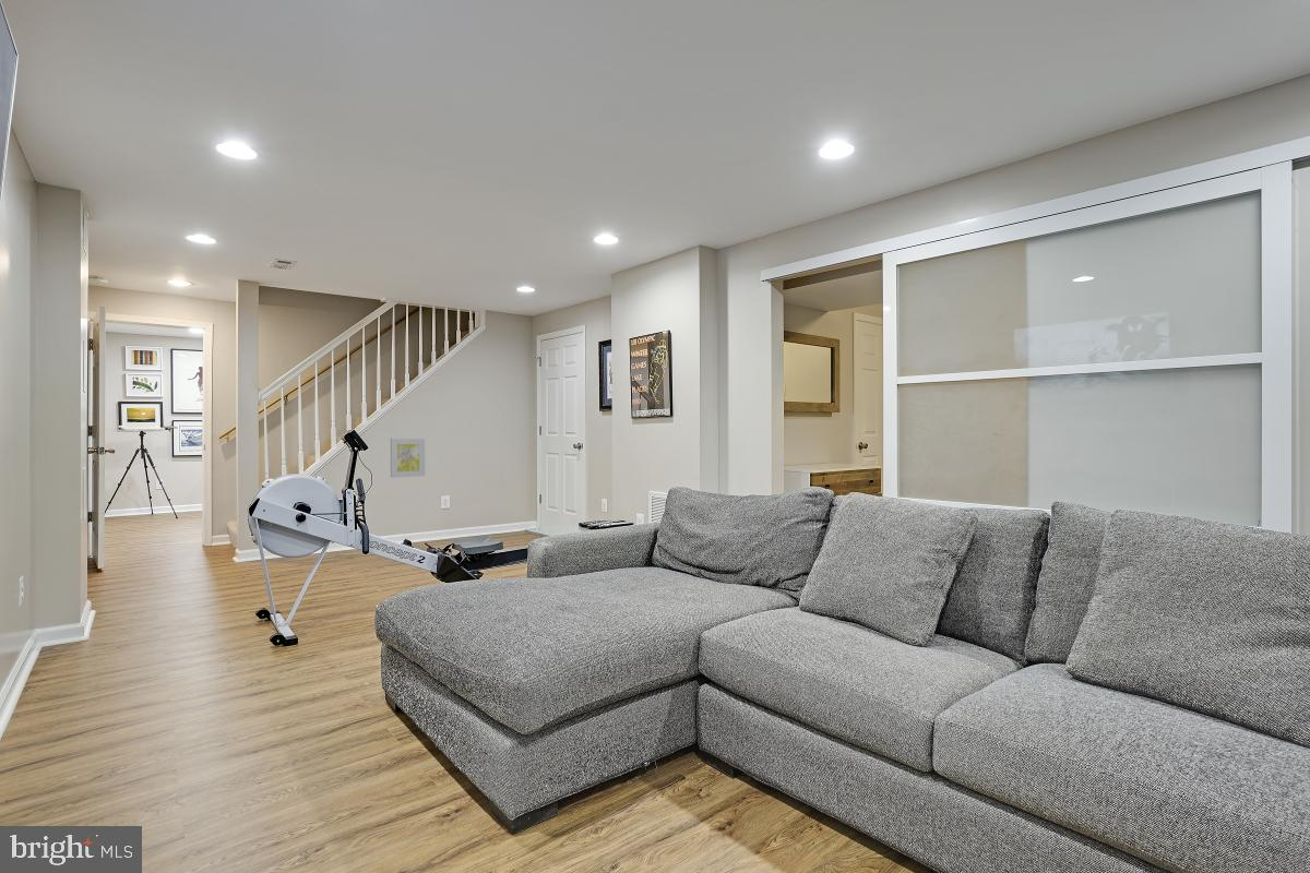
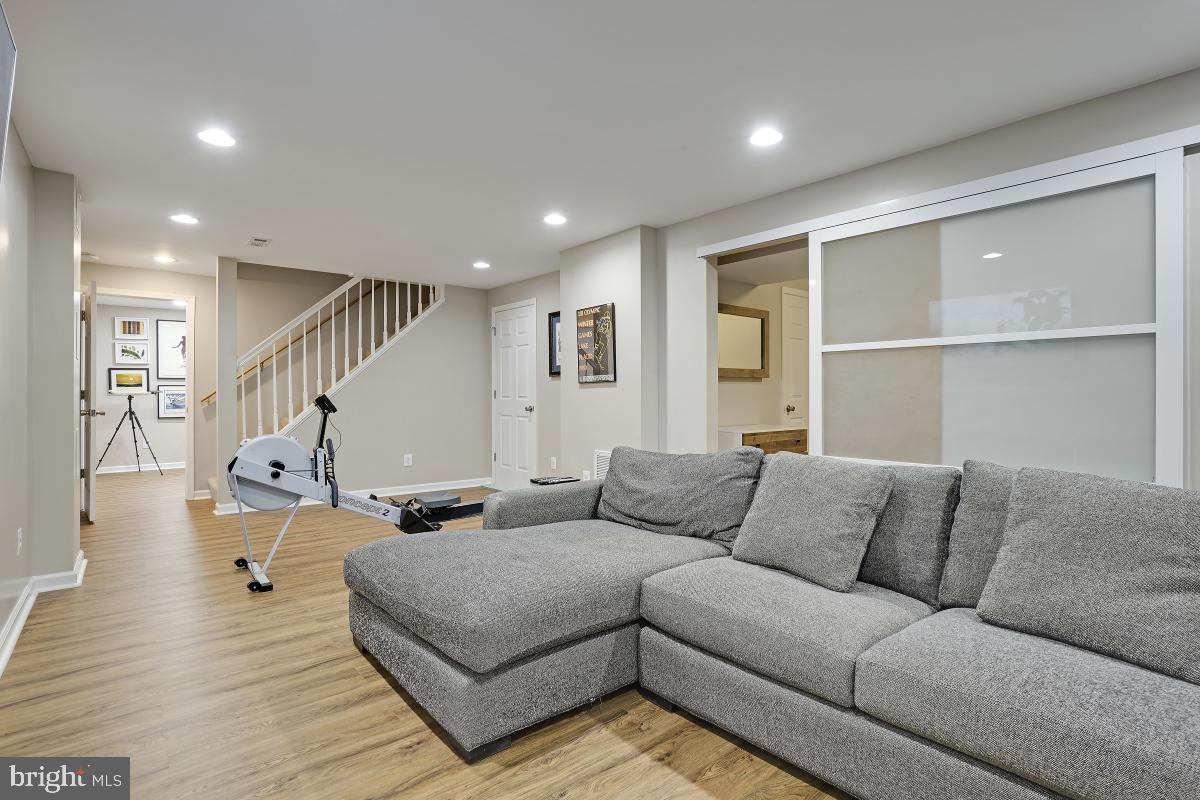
- wall art [390,438,426,479]
